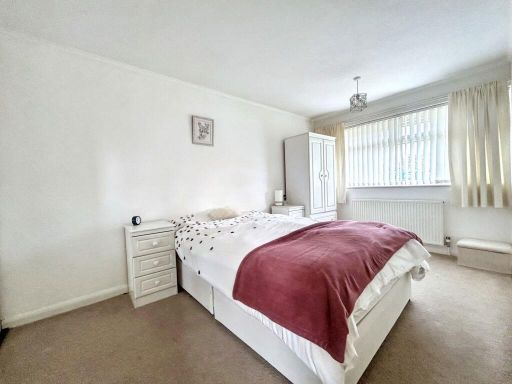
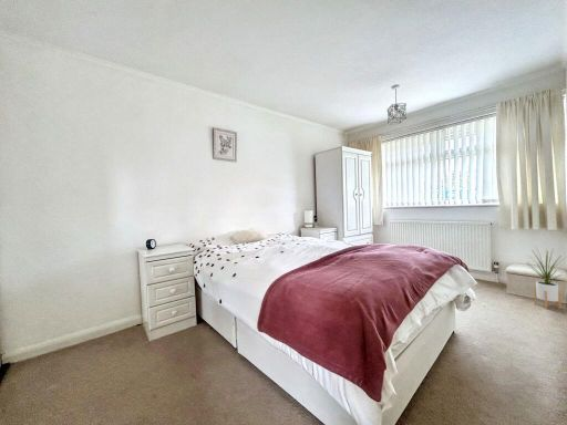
+ house plant [525,246,567,310]
